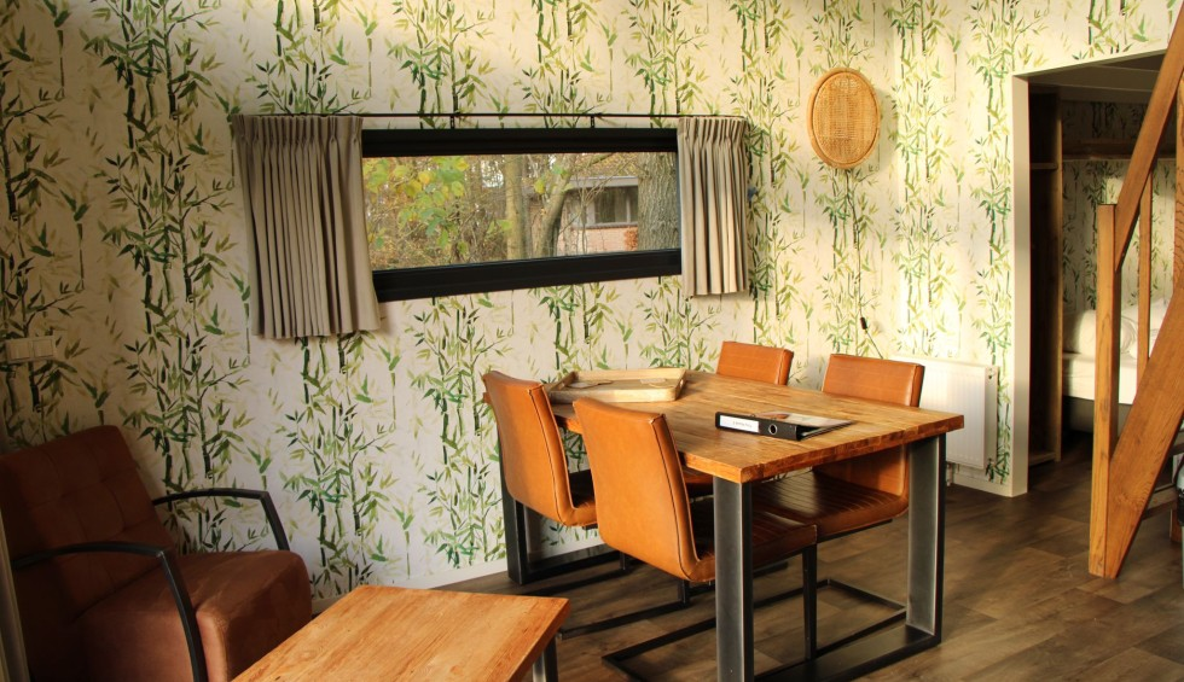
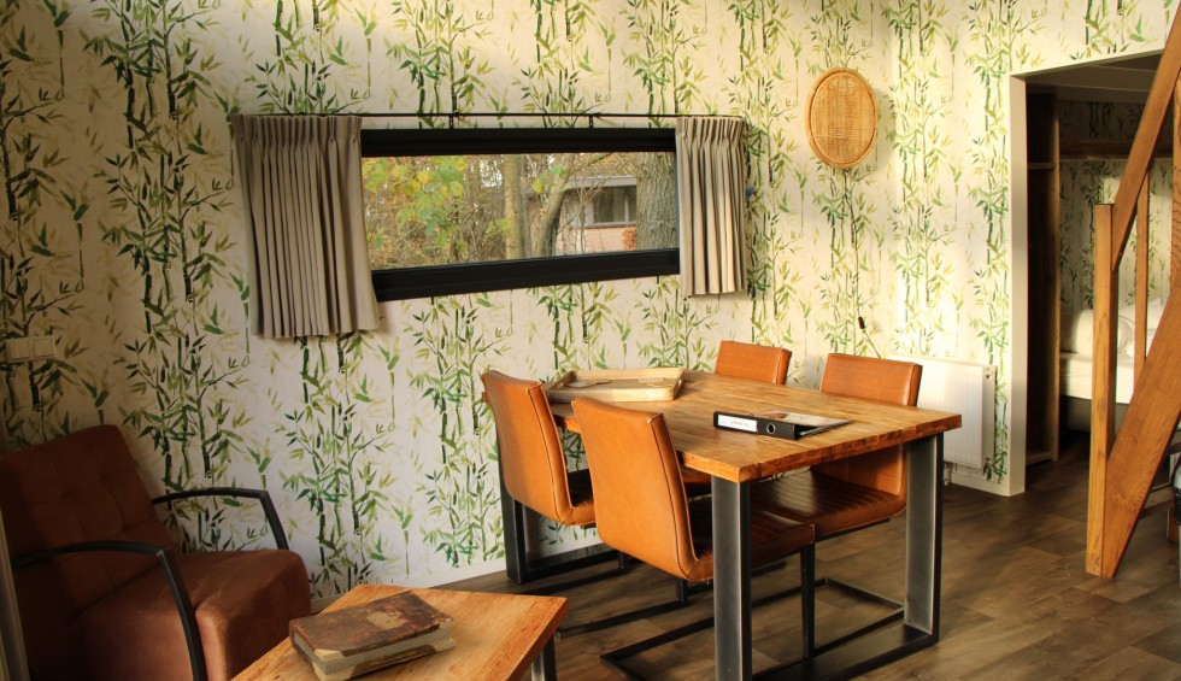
+ book [288,588,457,681]
